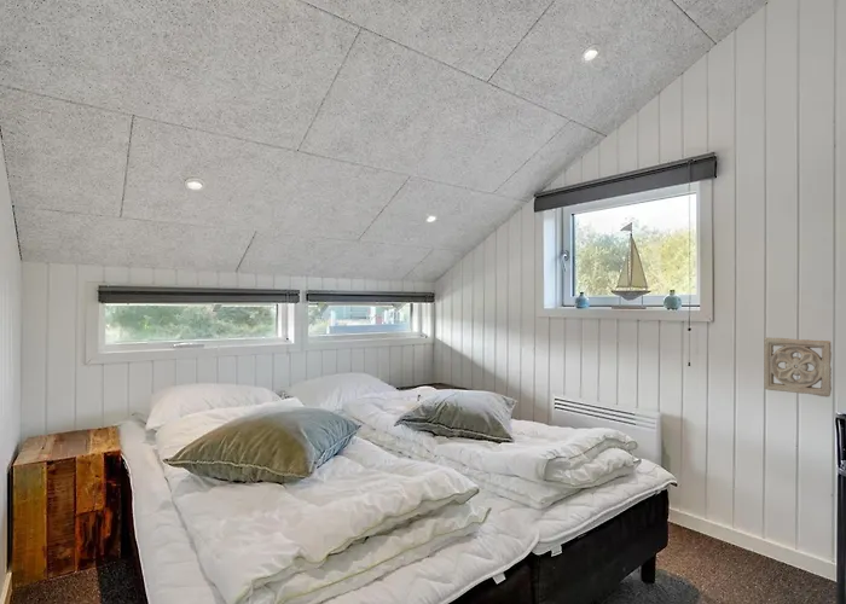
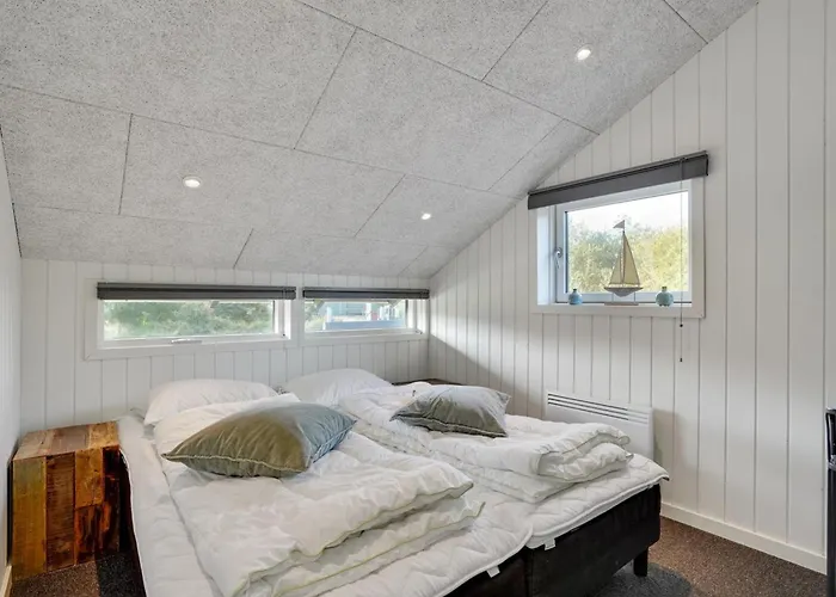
- wall ornament [763,337,833,397]
